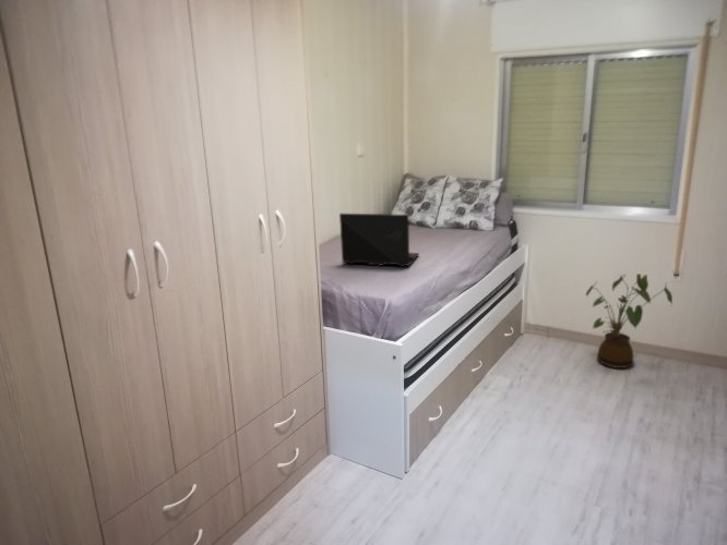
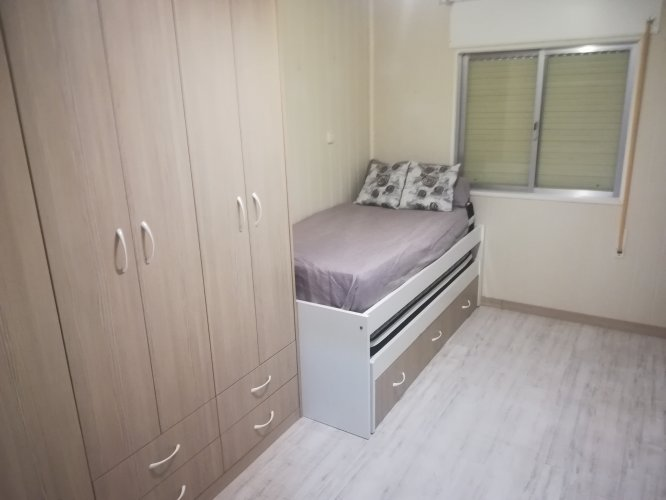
- house plant [585,272,674,370]
- laptop [338,213,420,268]
